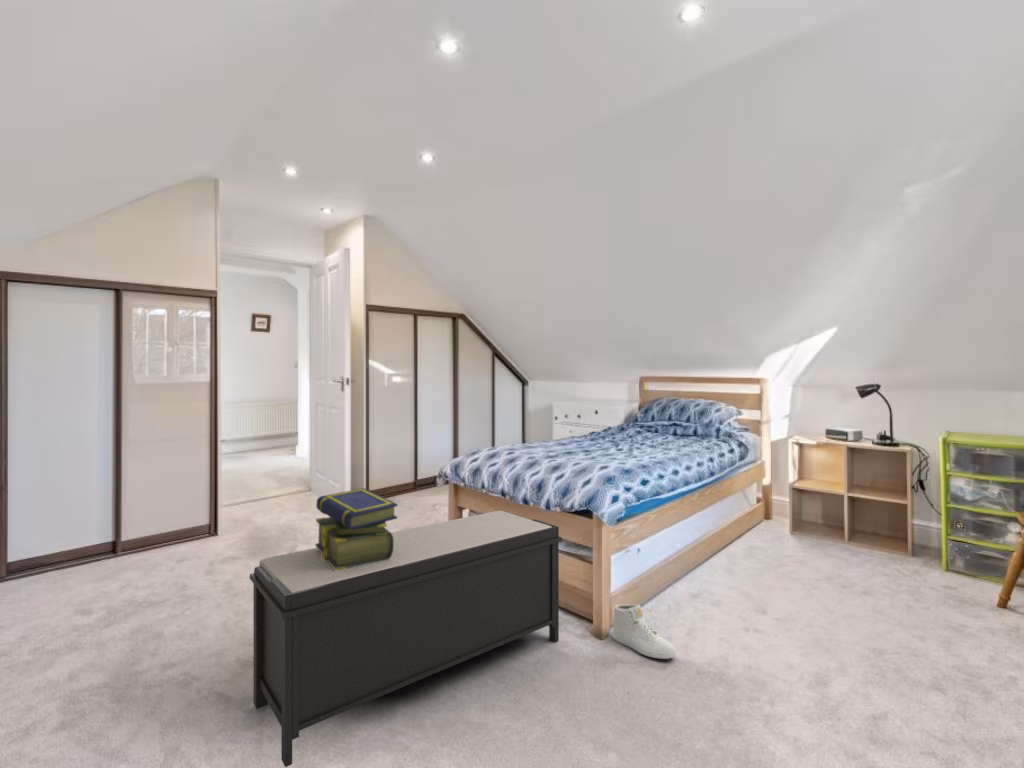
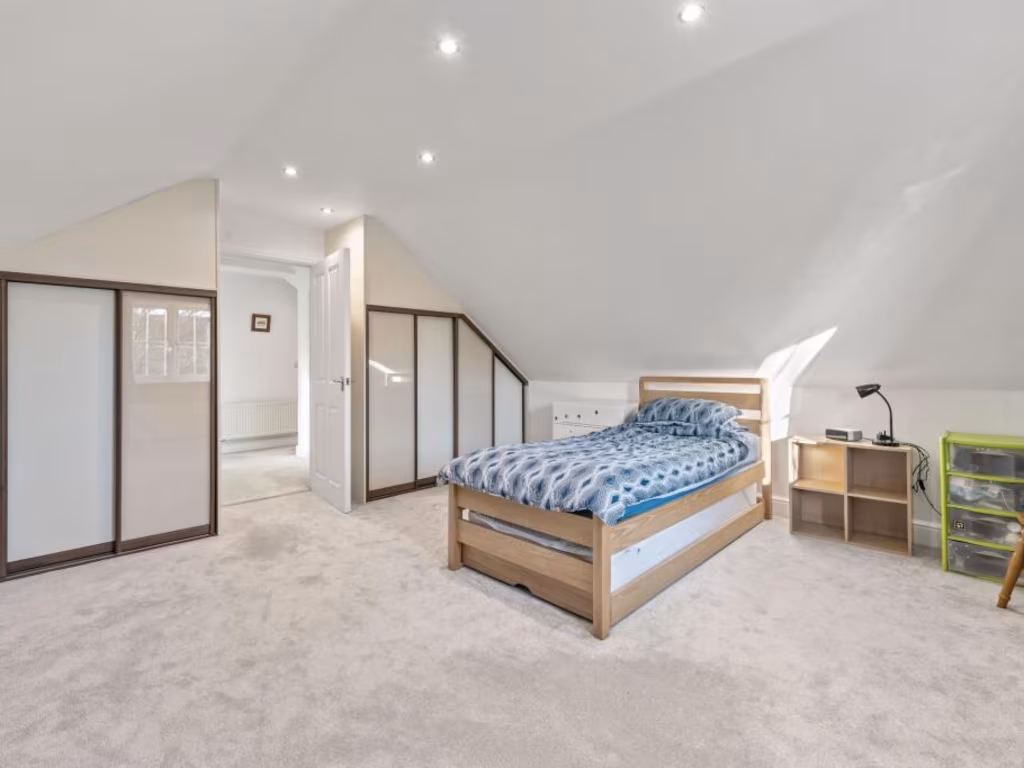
- stack of books [314,487,399,571]
- sneaker [611,603,677,660]
- bench [249,510,563,768]
